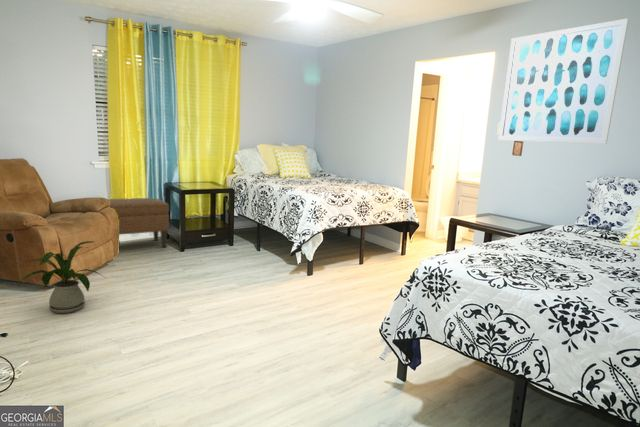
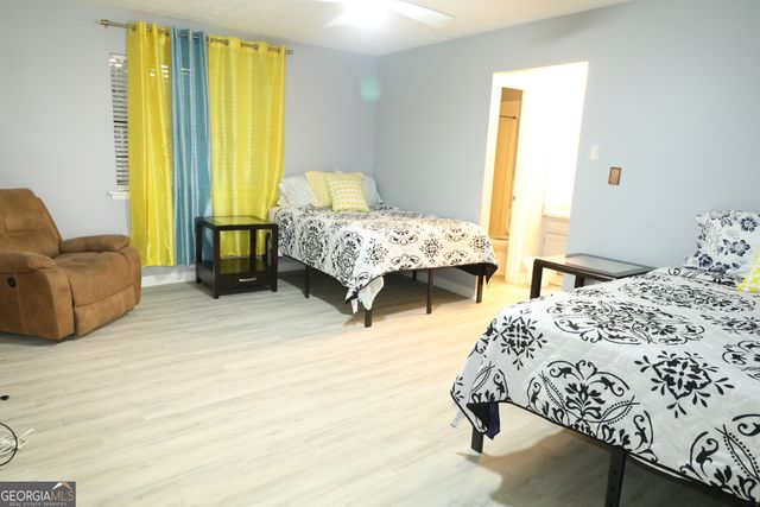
- ottoman [108,197,170,248]
- house plant [16,240,107,314]
- wall art [497,18,630,145]
